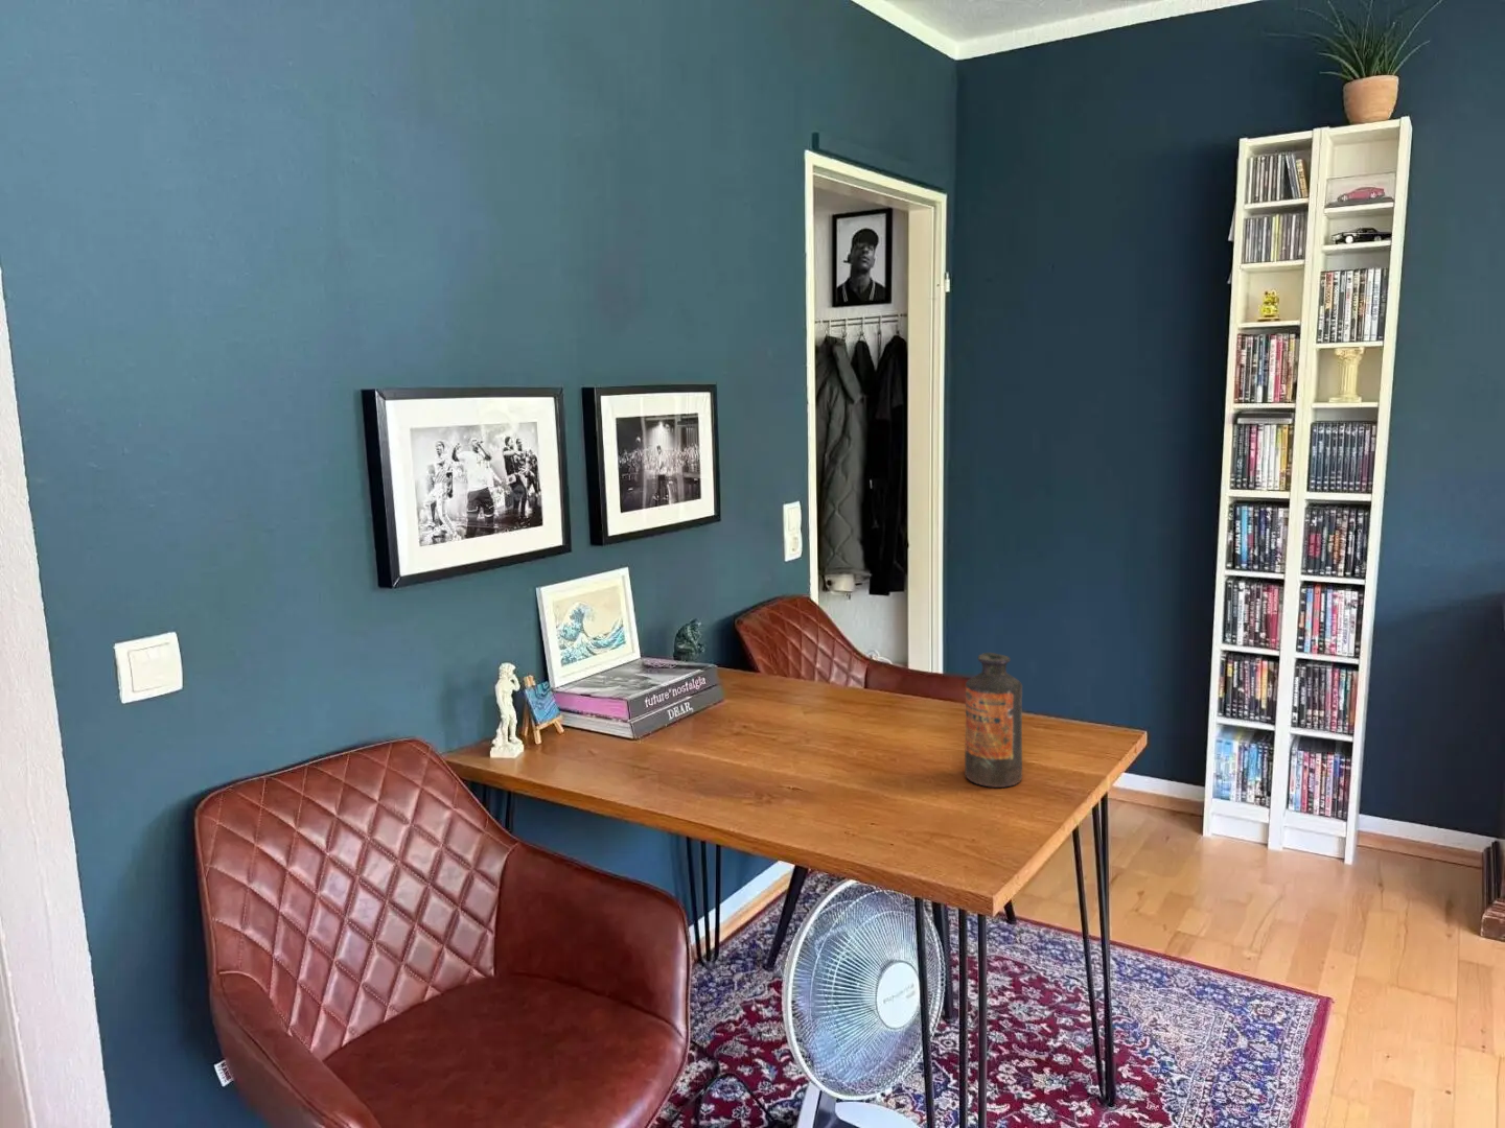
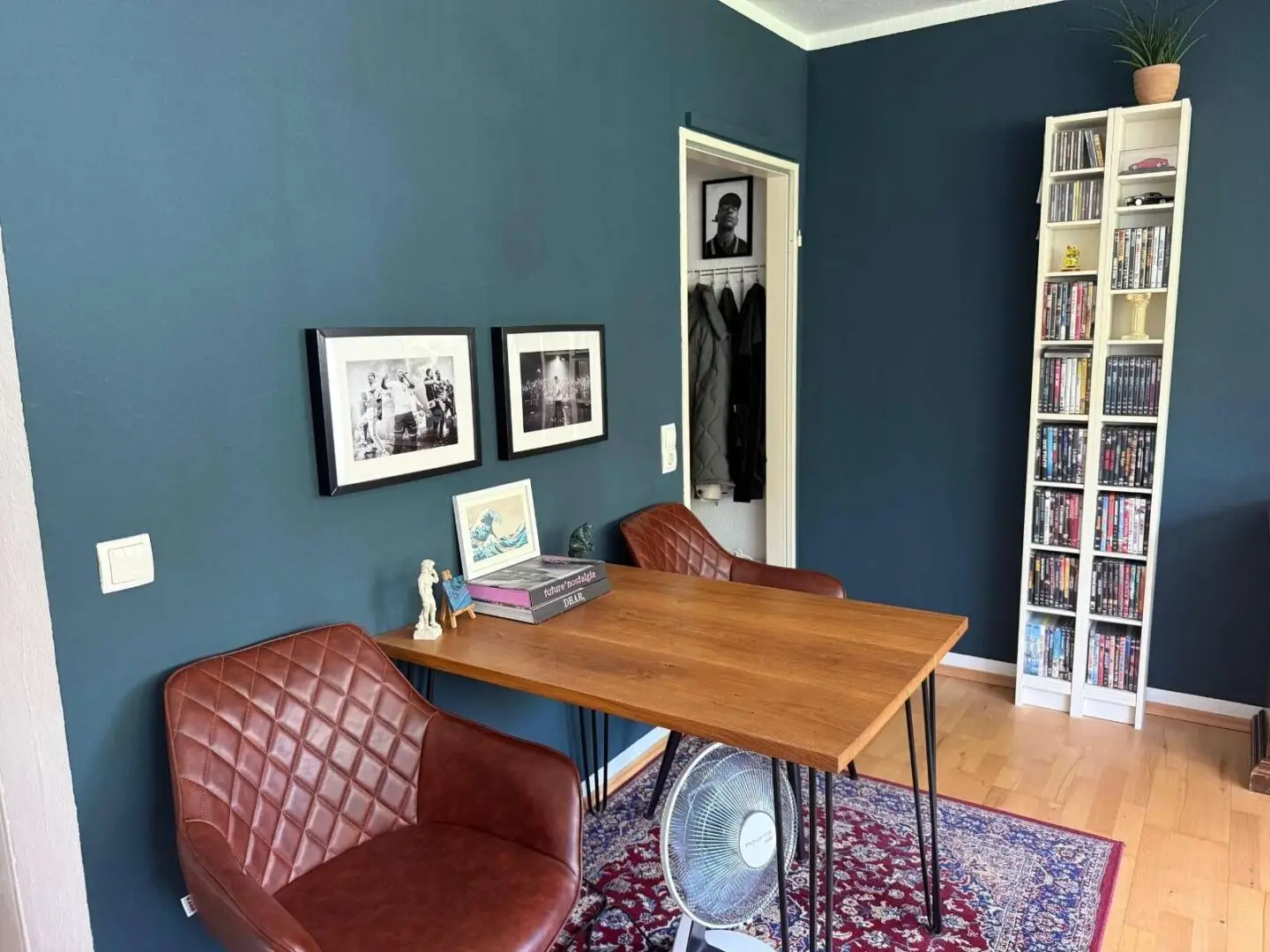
- bottle [963,652,1023,789]
